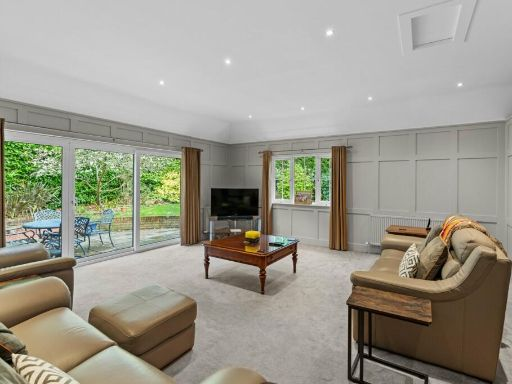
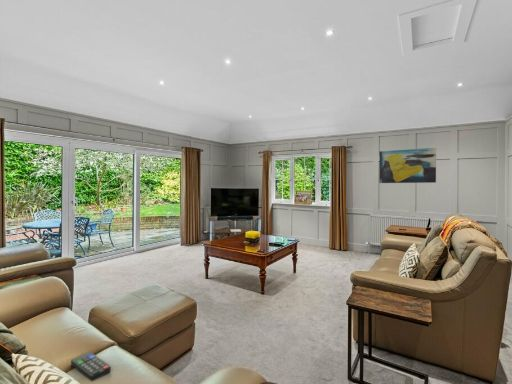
+ wall art [378,147,437,184]
+ remote control [70,351,112,382]
